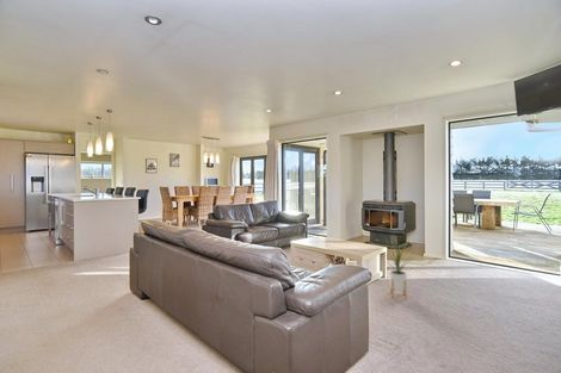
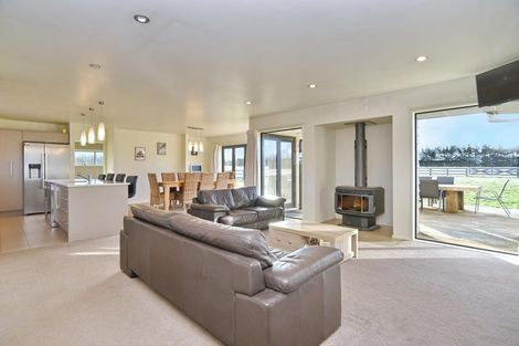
- house plant [383,232,415,300]
